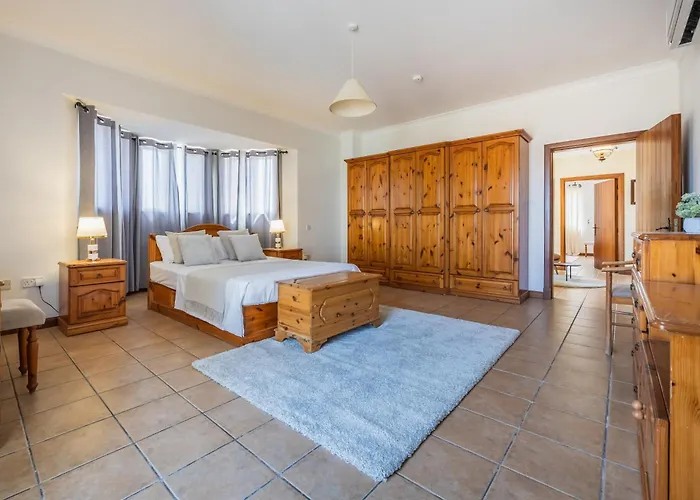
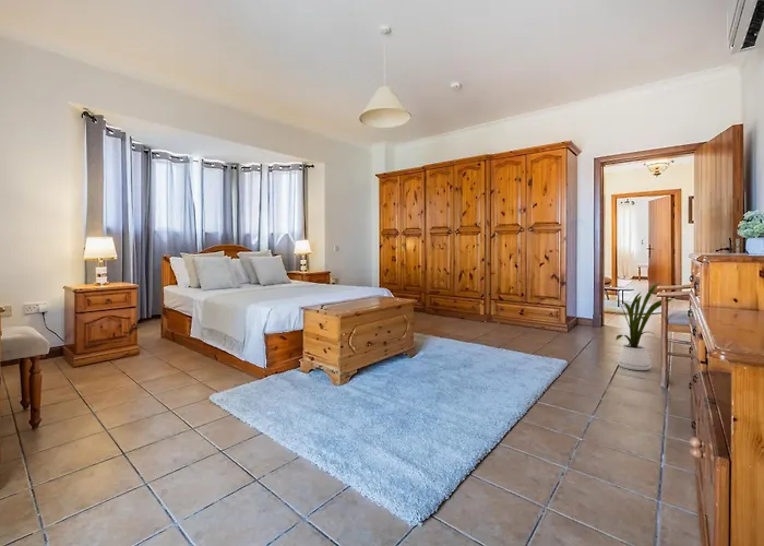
+ house plant [616,282,673,371]
